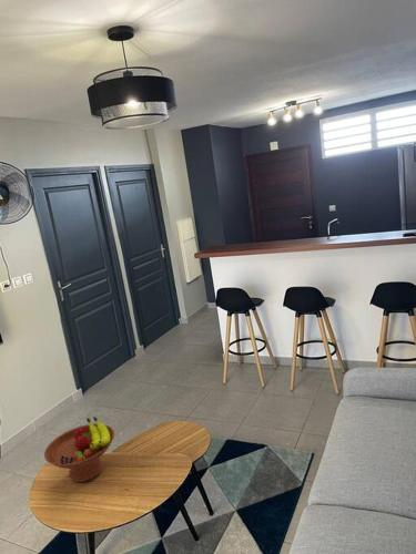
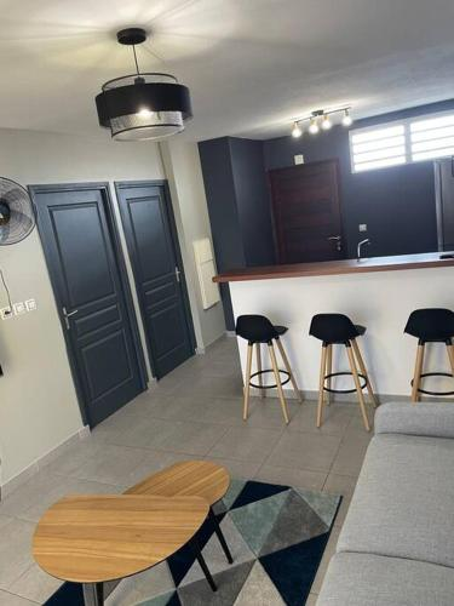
- fruit bowl [43,416,115,483]
